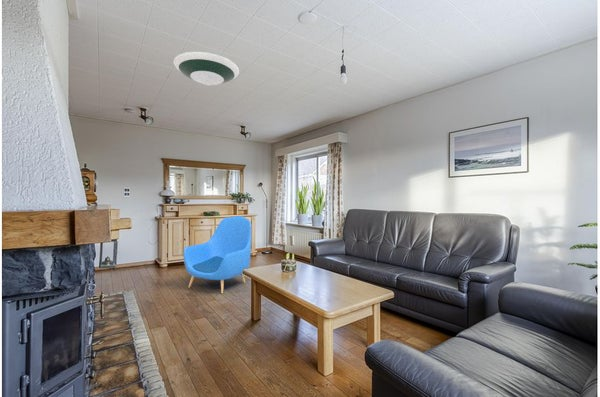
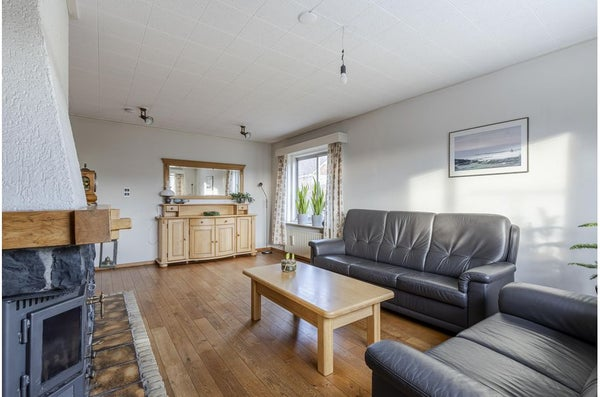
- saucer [172,51,240,86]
- armchair [183,215,252,294]
